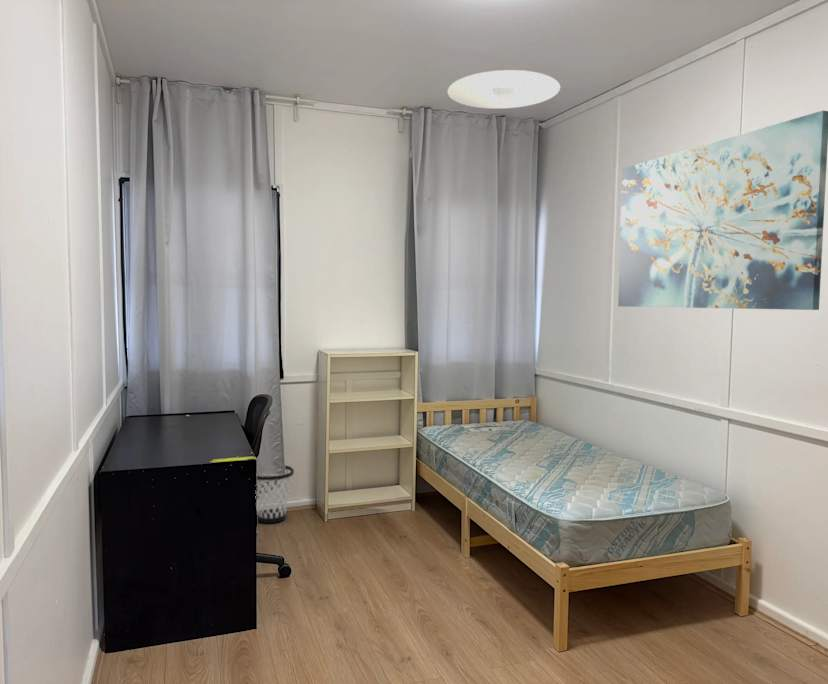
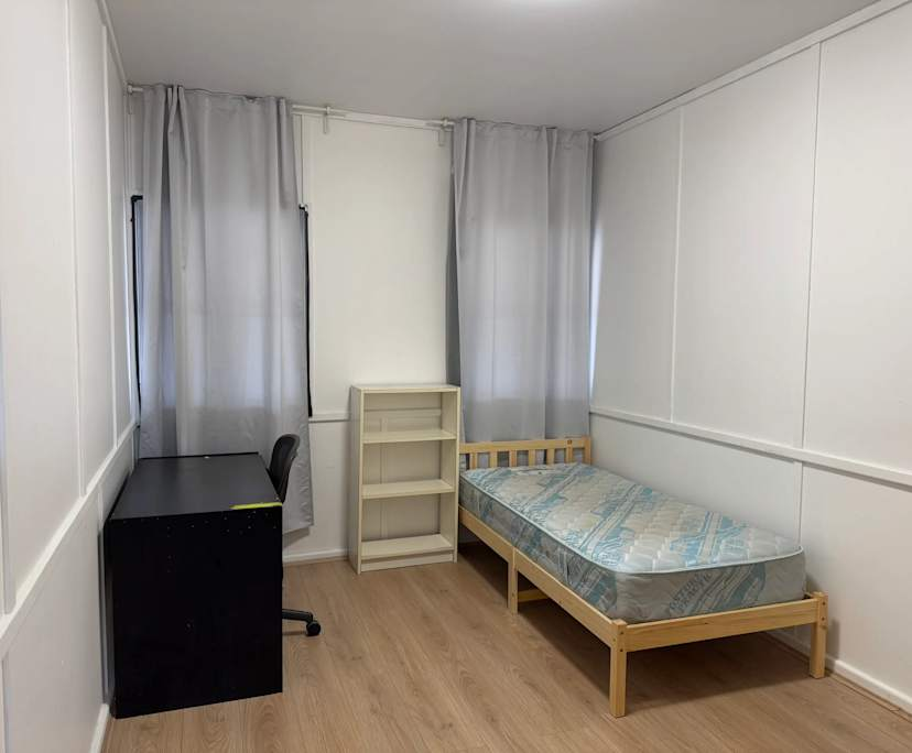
- wastebasket [256,464,295,524]
- wall art [617,109,828,311]
- ceiling light [447,69,561,110]
